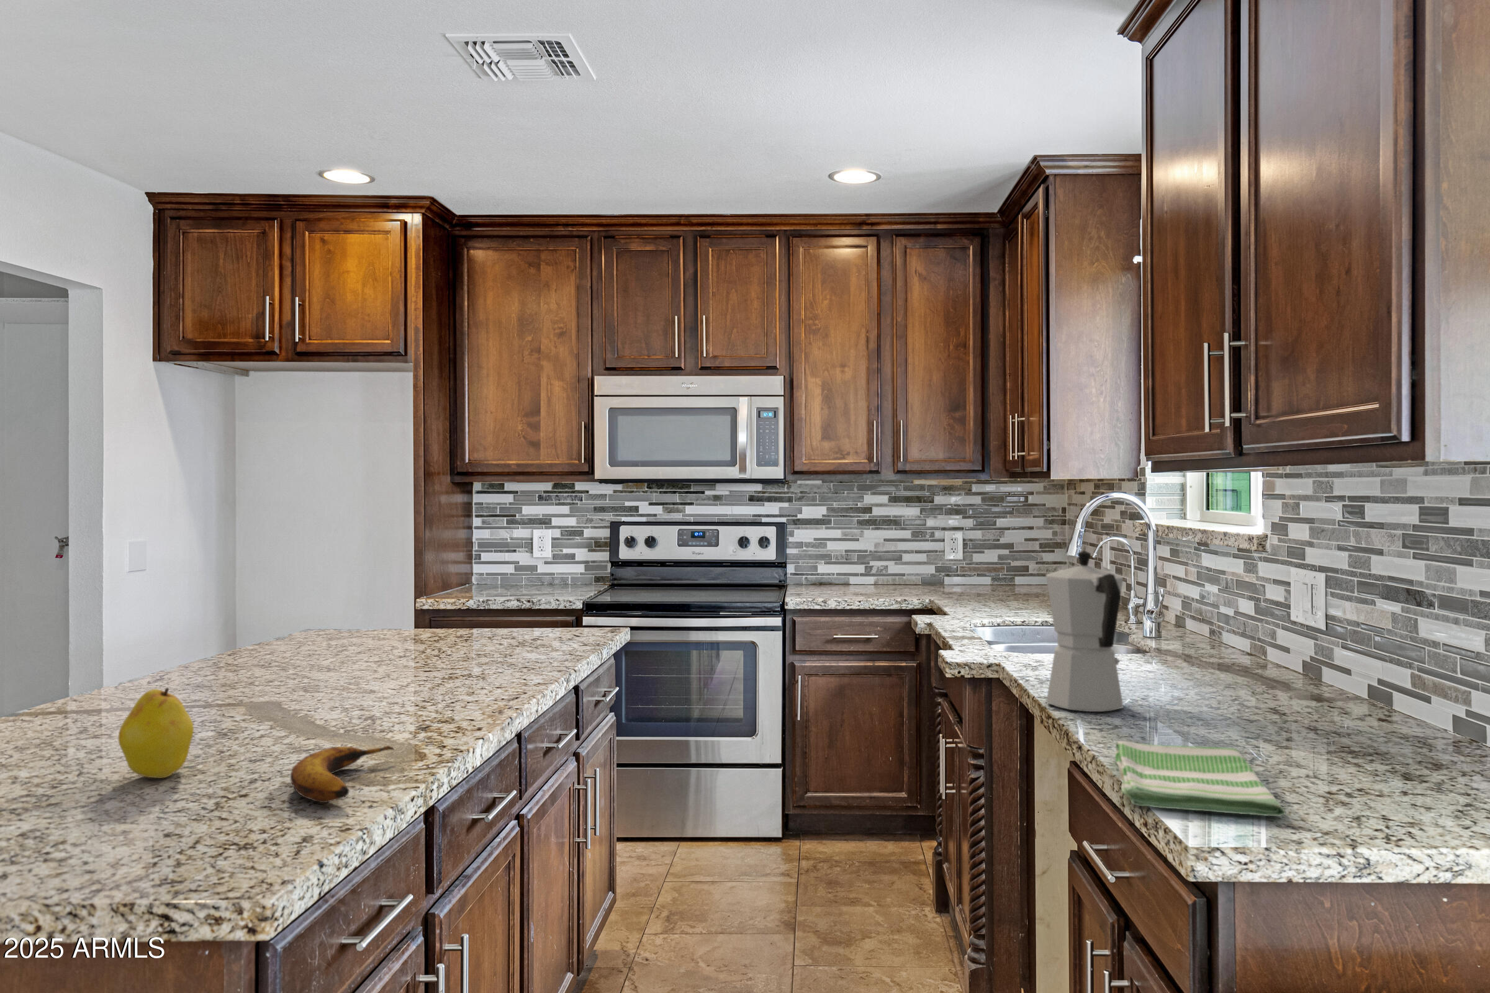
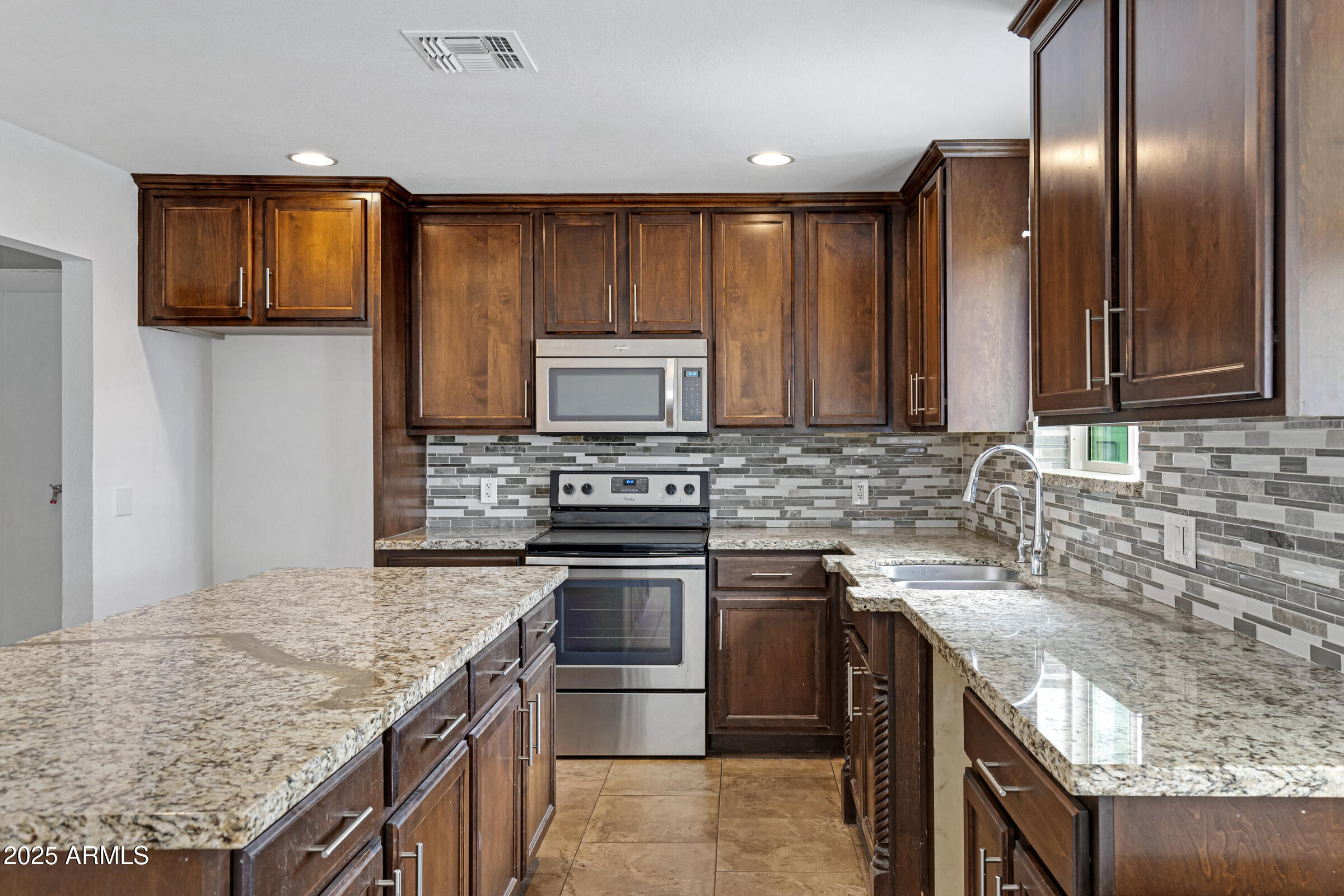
- banana [289,745,395,803]
- dish towel [1114,740,1286,817]
- moka pot [1045,550,1124,713]
- fruit [118,687,194,779]
